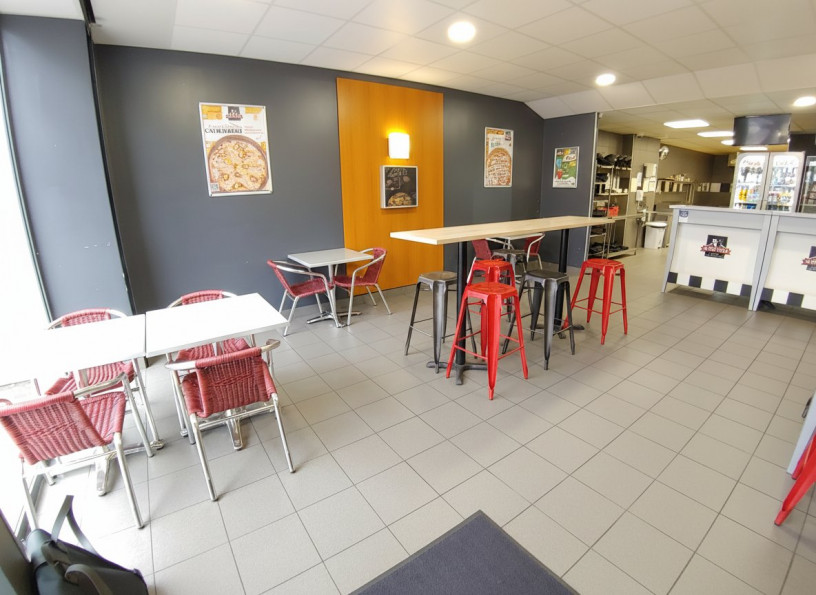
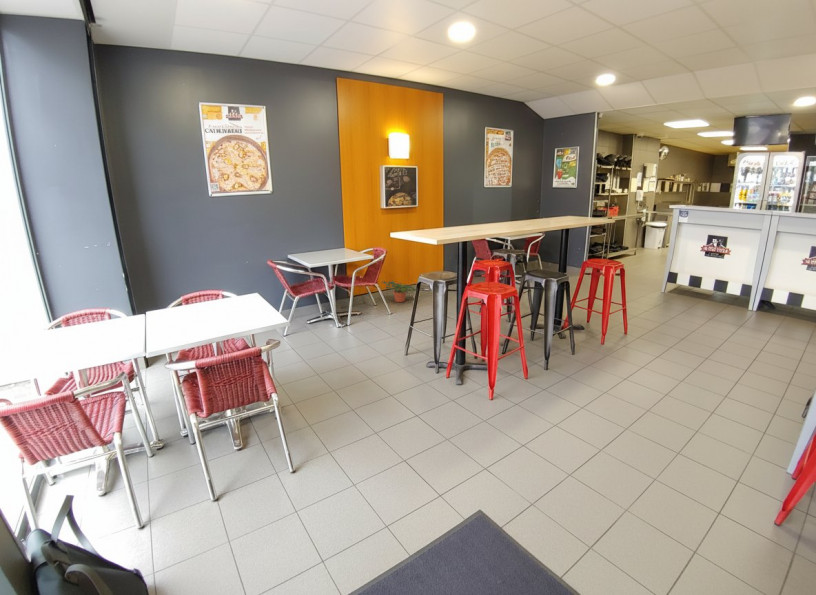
+ potted plant [381,279,416,303]
